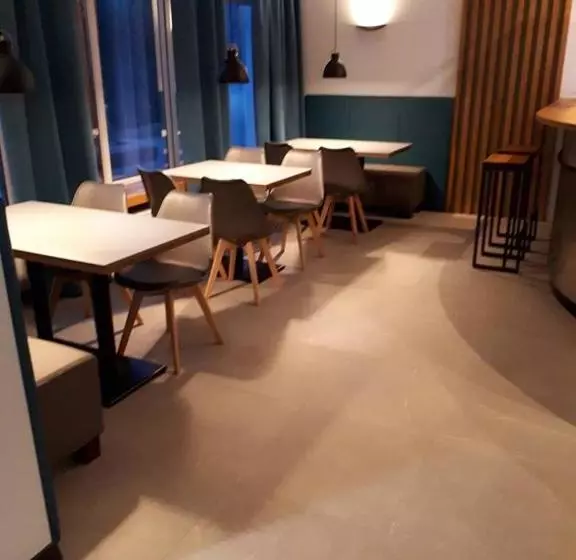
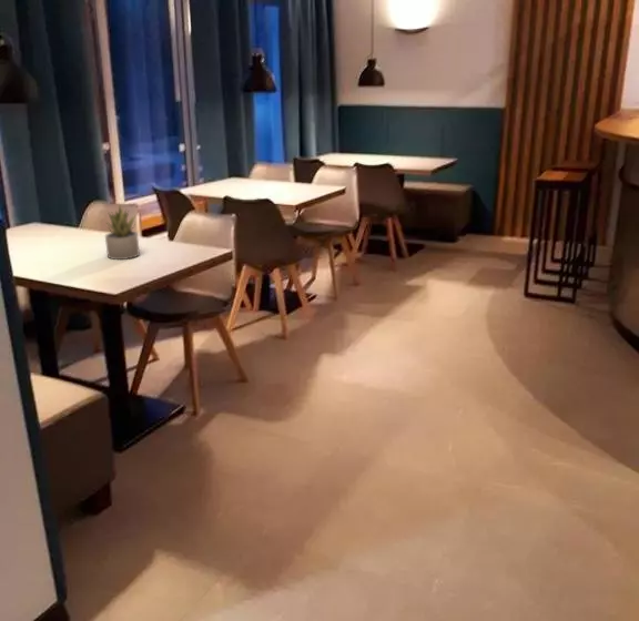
+ succulent plant [102,205,141,261]
